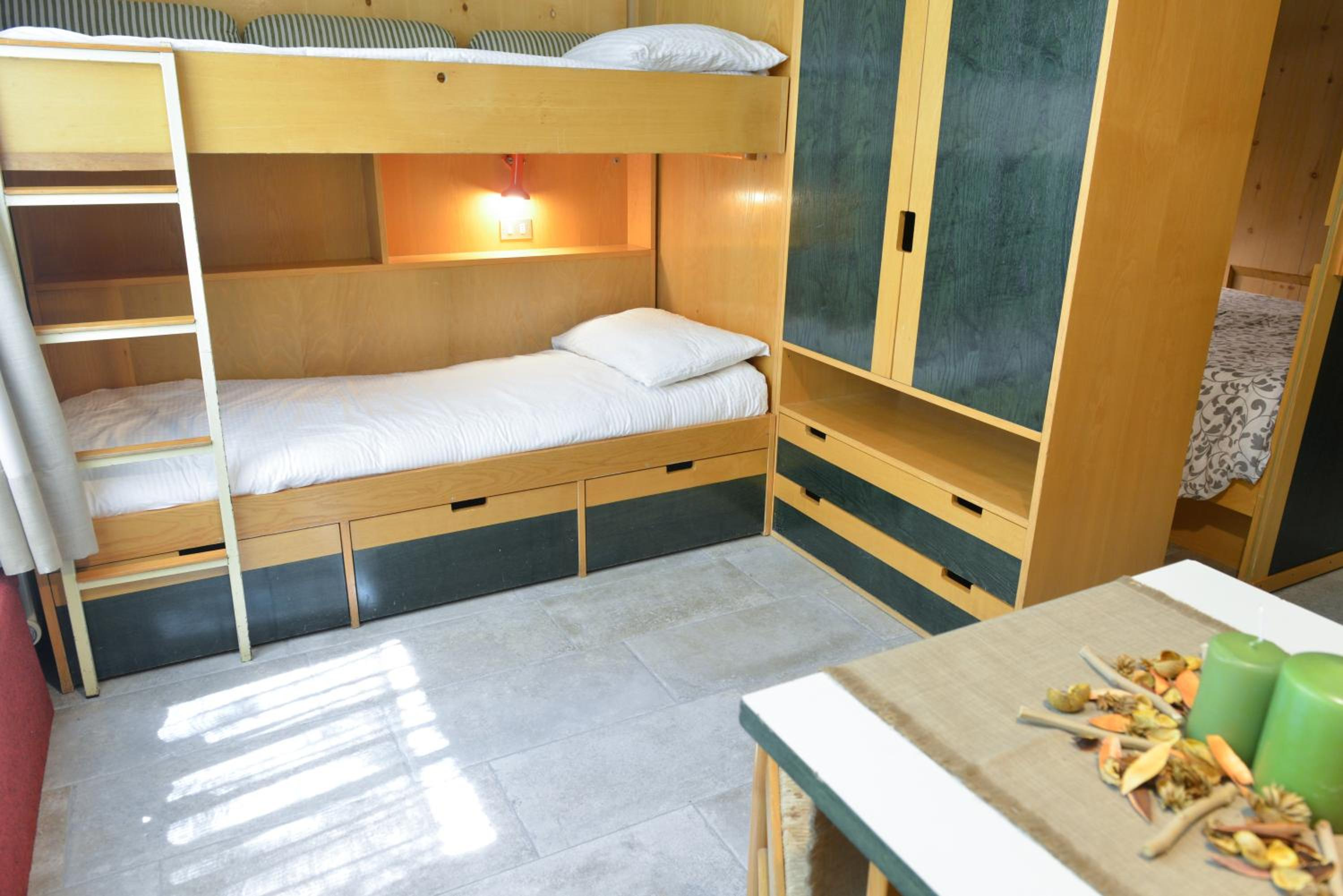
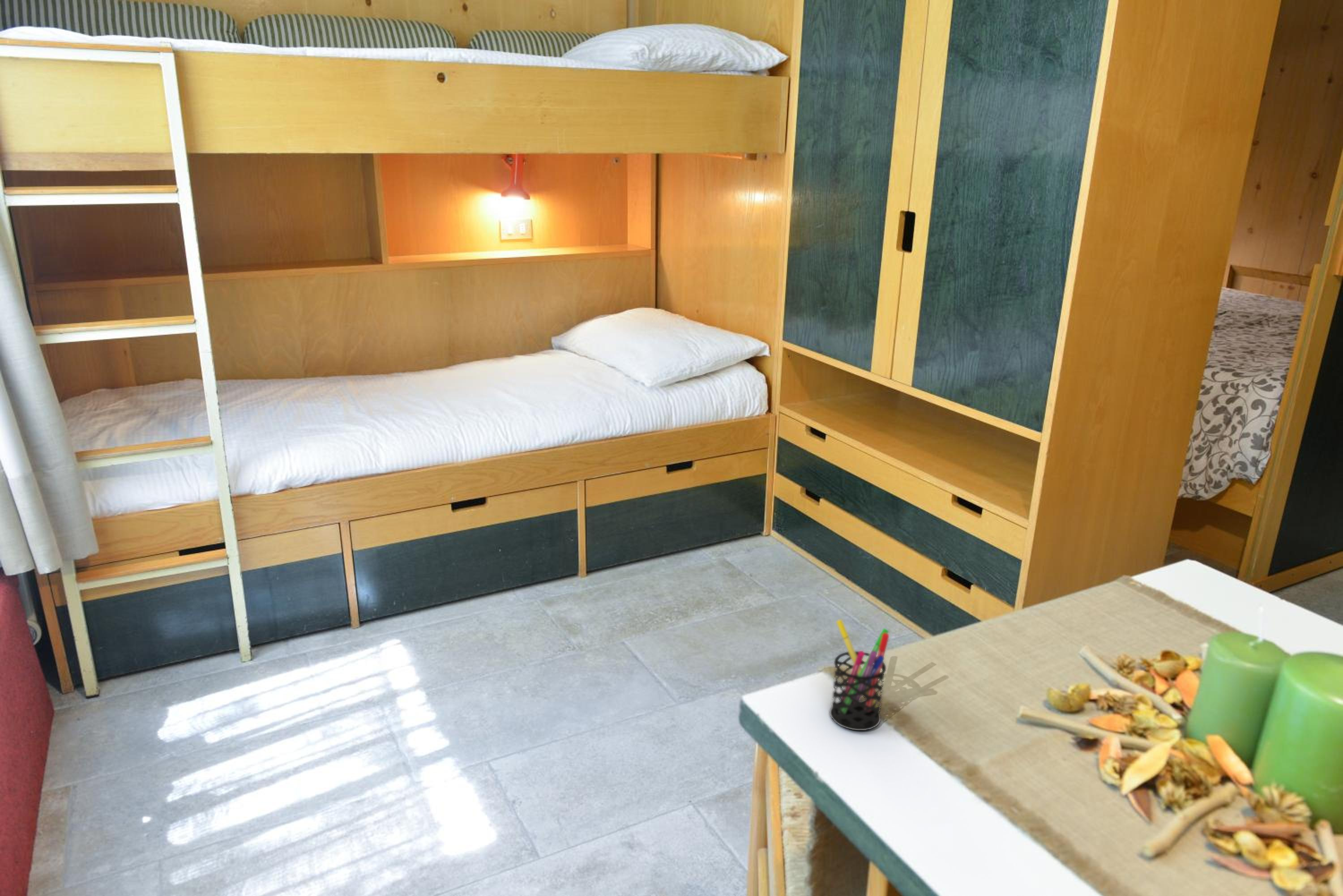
+ pen holder [830,619,890,731]
